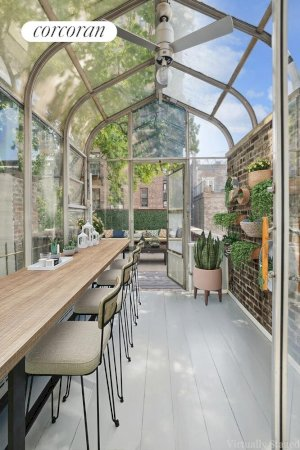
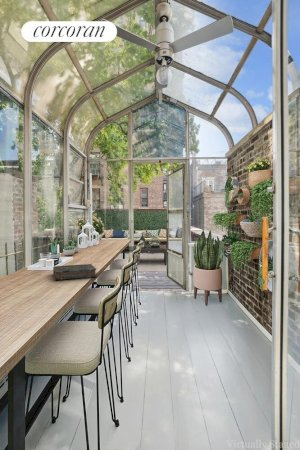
+ book [52,263,98,281]
